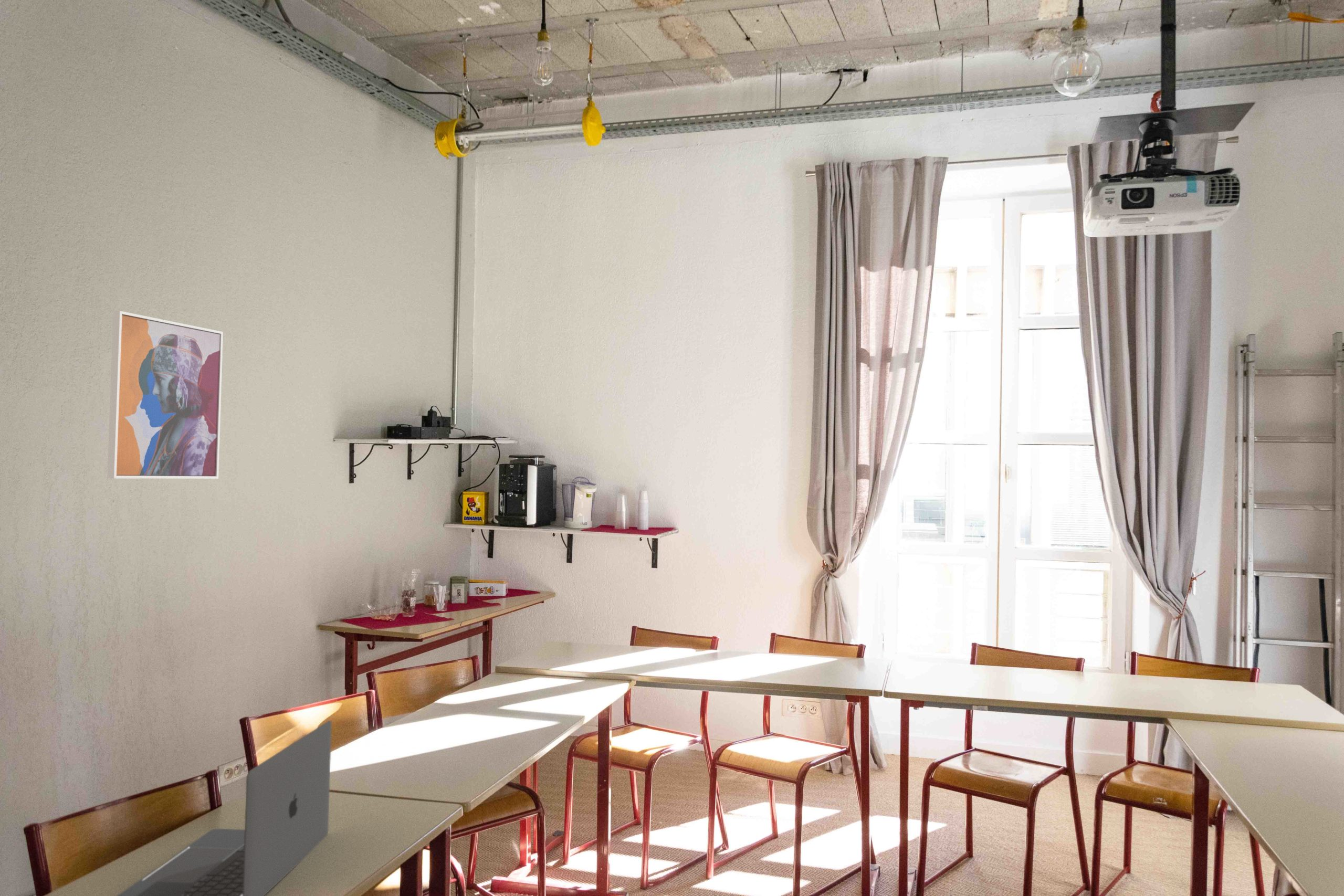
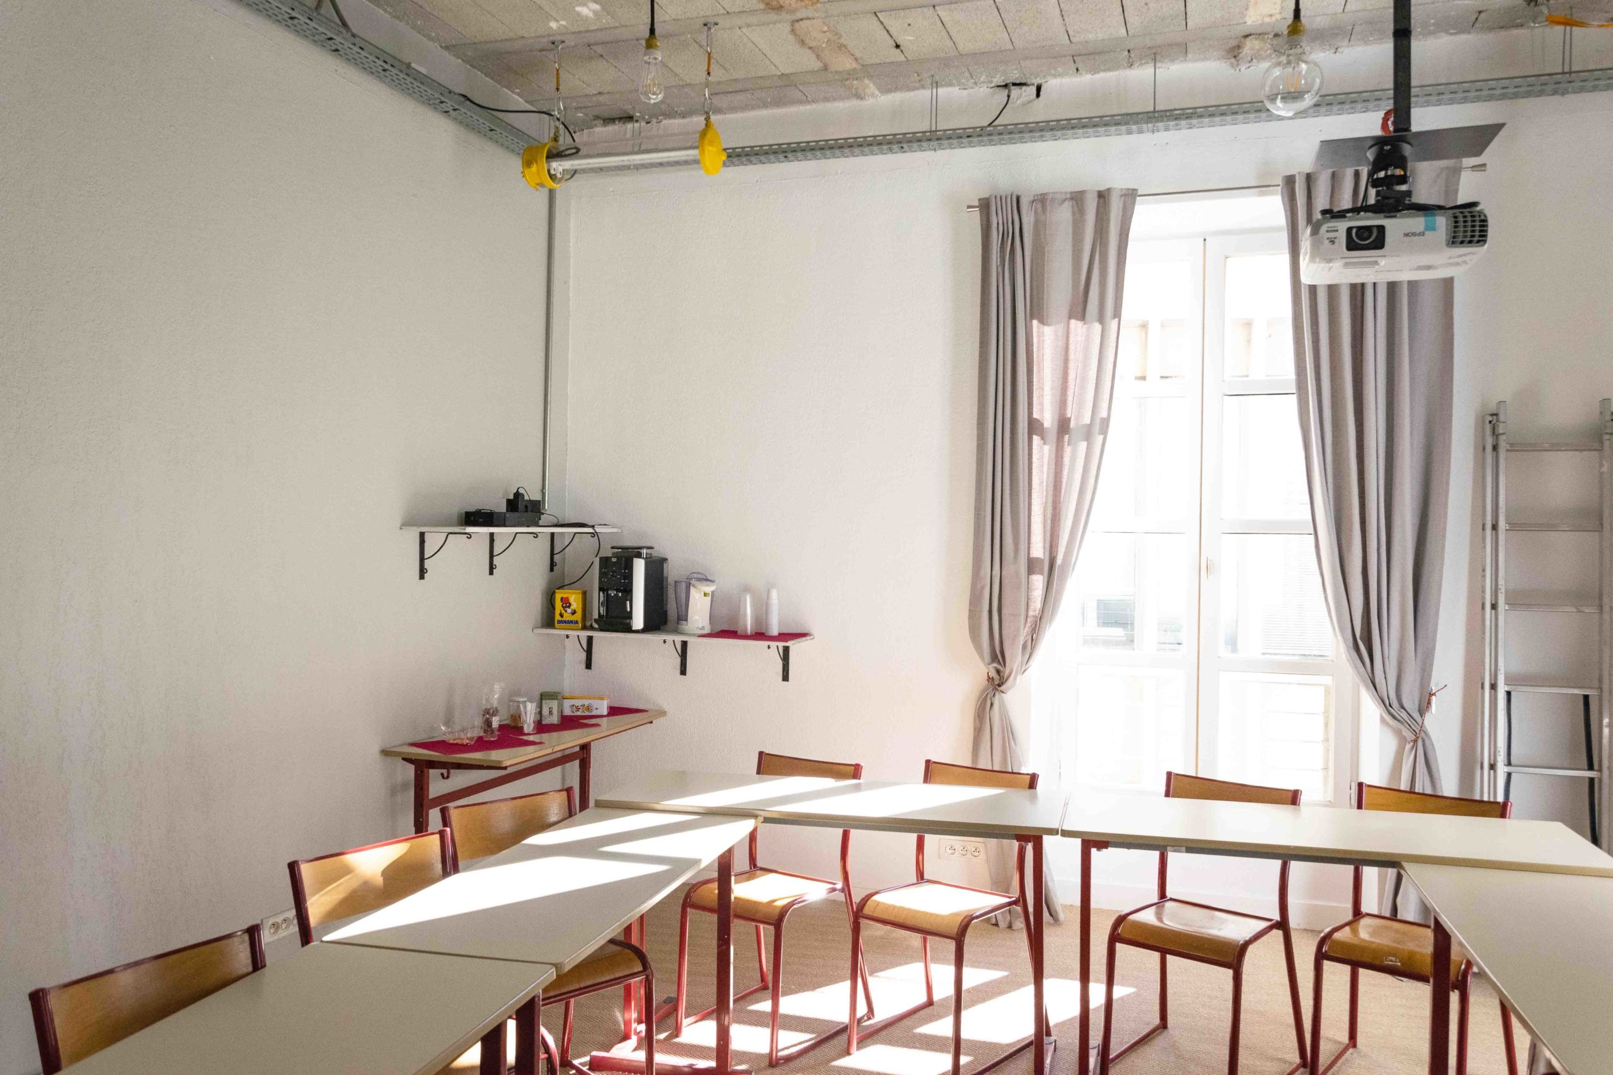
- laptop [117,720,332,896]
- wall art [107,310,224,479]
